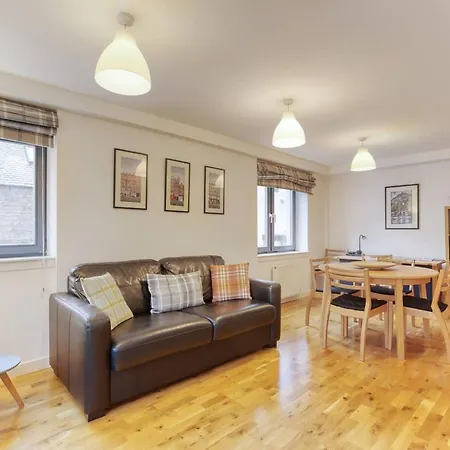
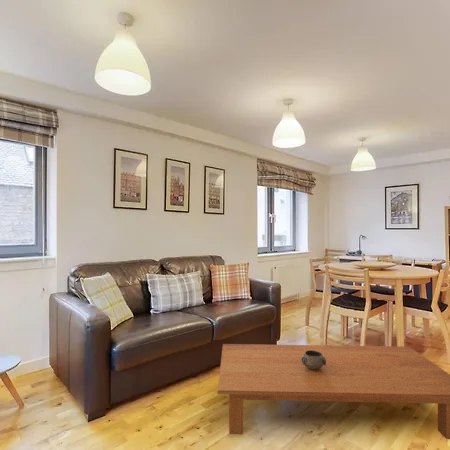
+ decorative bowl [301,350,326,370]
+ coffee table [217,343,450,440]
